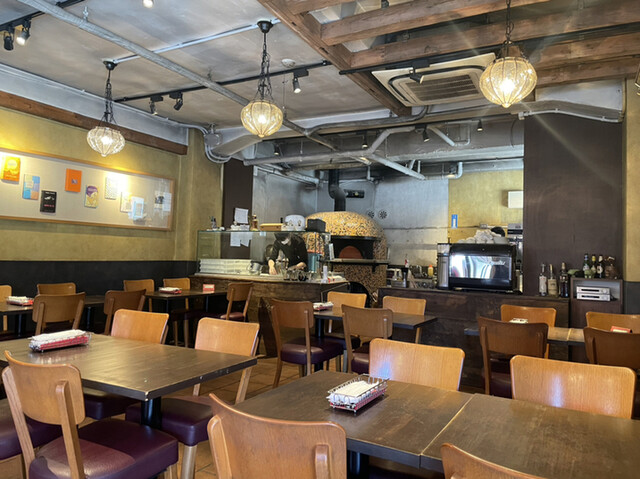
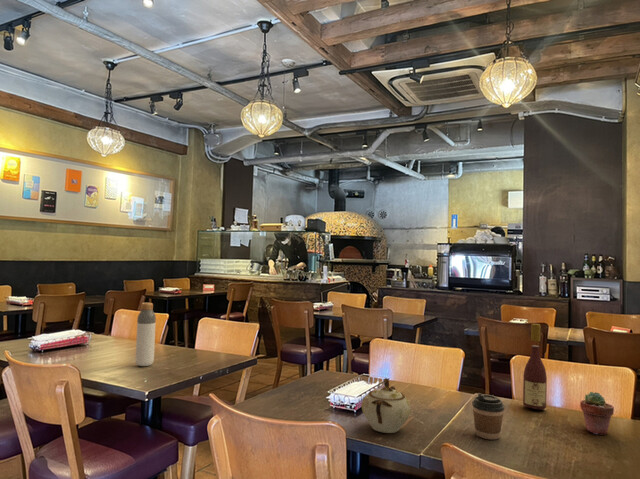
+ bottle [134,302,157,367]
+ coffee cup [471,392,505,440]
+ wine bottle [522,323,548,410]
+ potted succulent [579,391,615,436]
+ sugar bowl [361,377,412,434]
